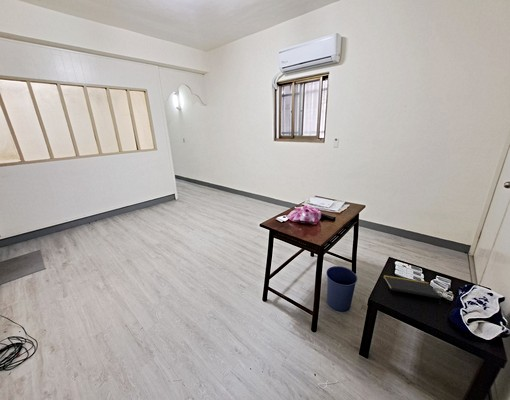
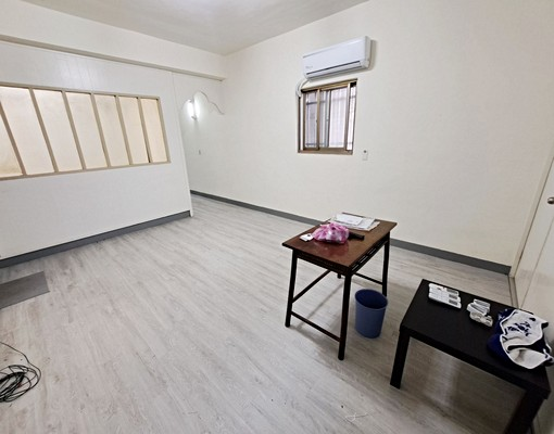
- notepad [382,274,442,299]
